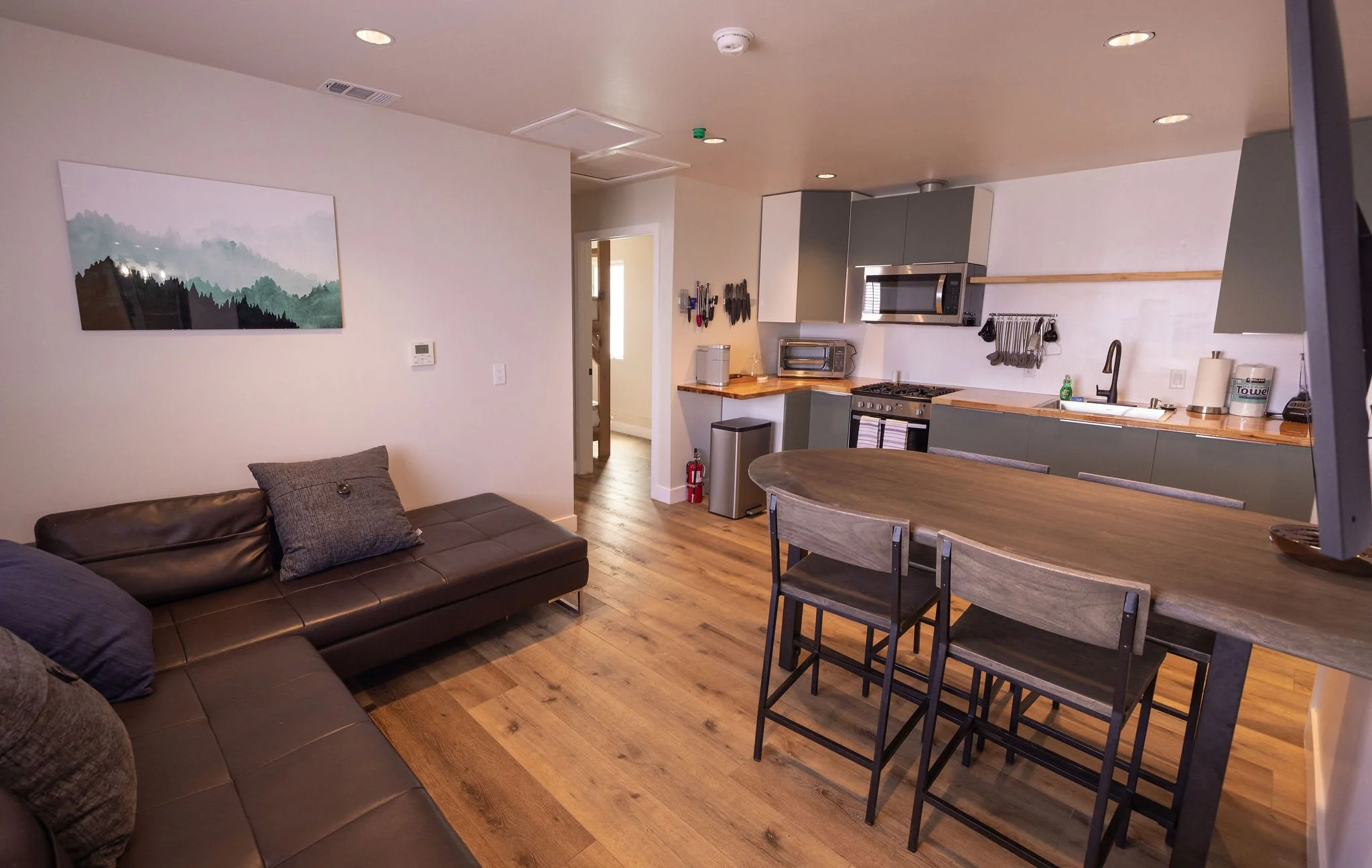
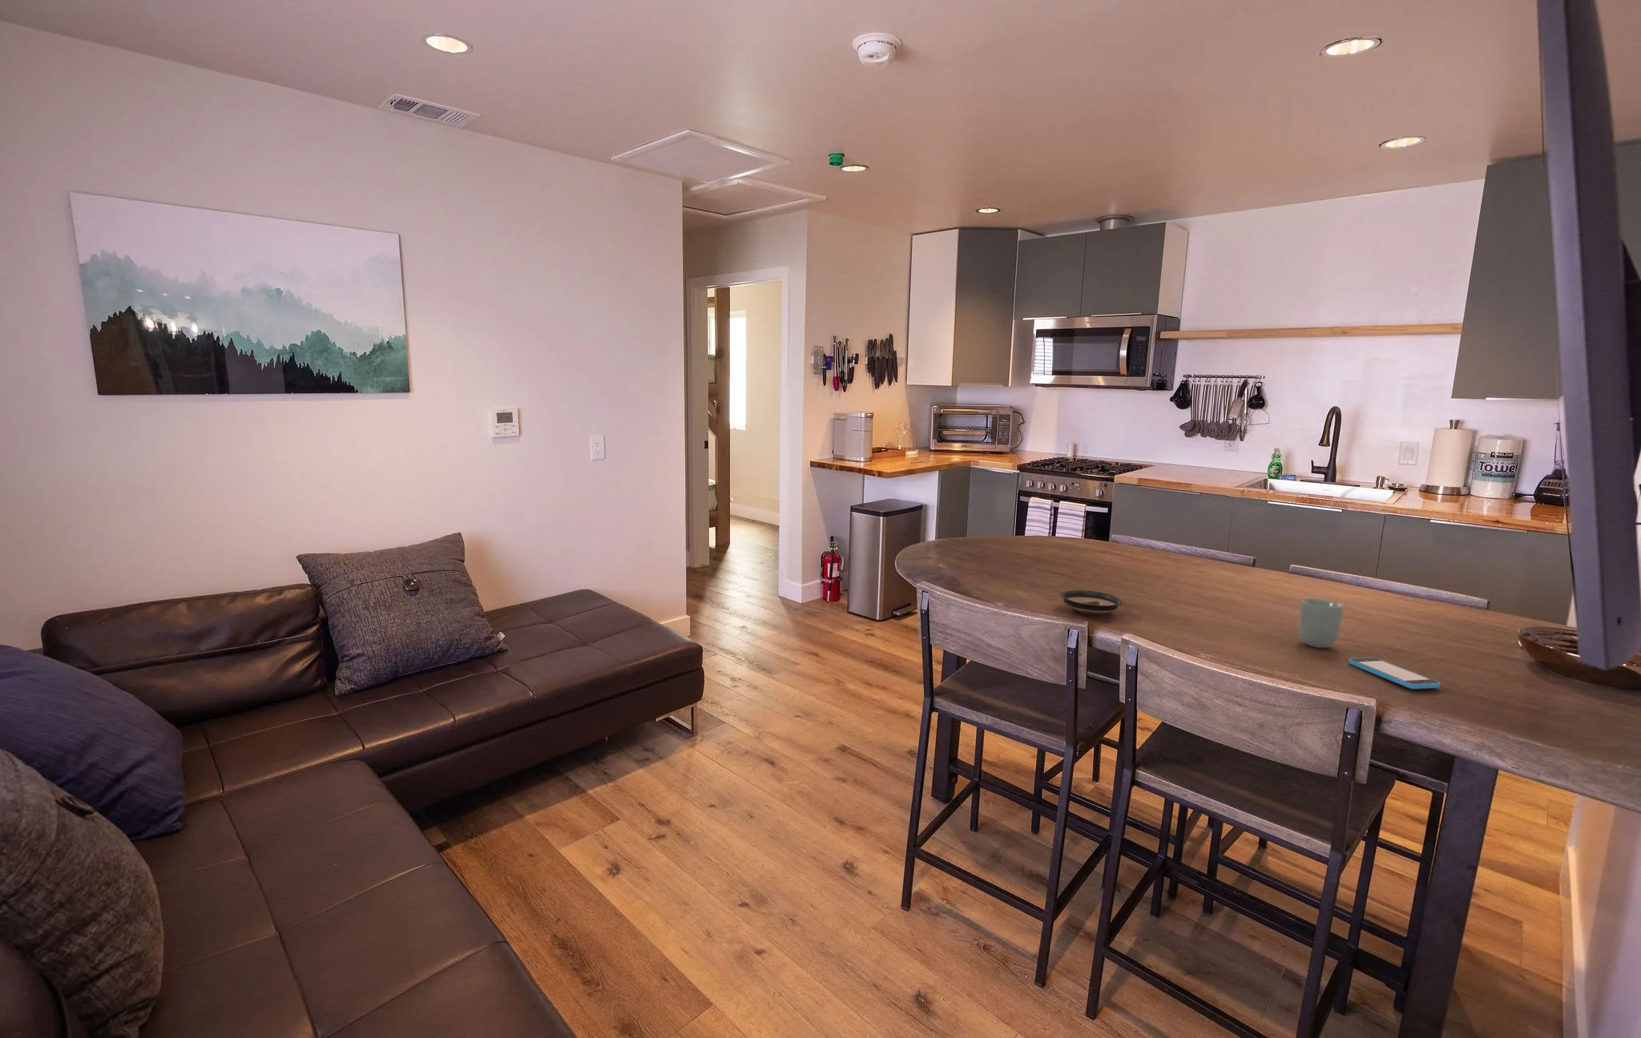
+ saucer [1060,590,1123,615]
+ cup [1298,598,1343,649]
+ smartphone [1348,657,1441,690]
